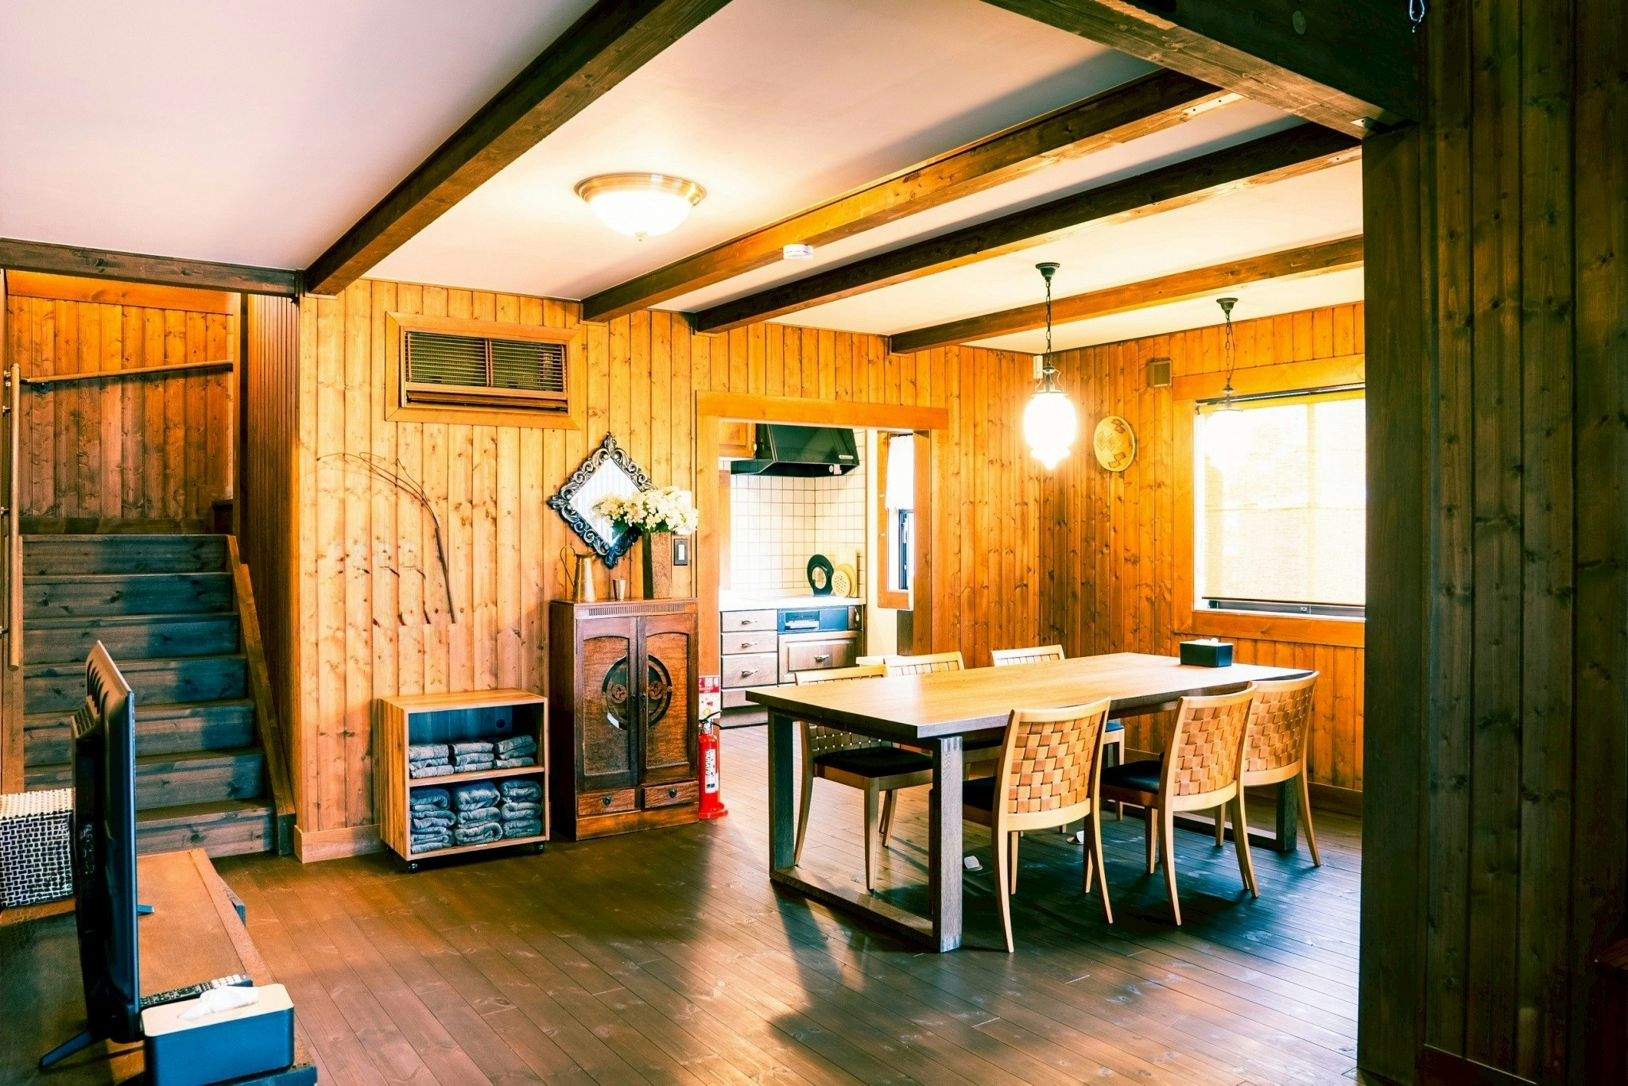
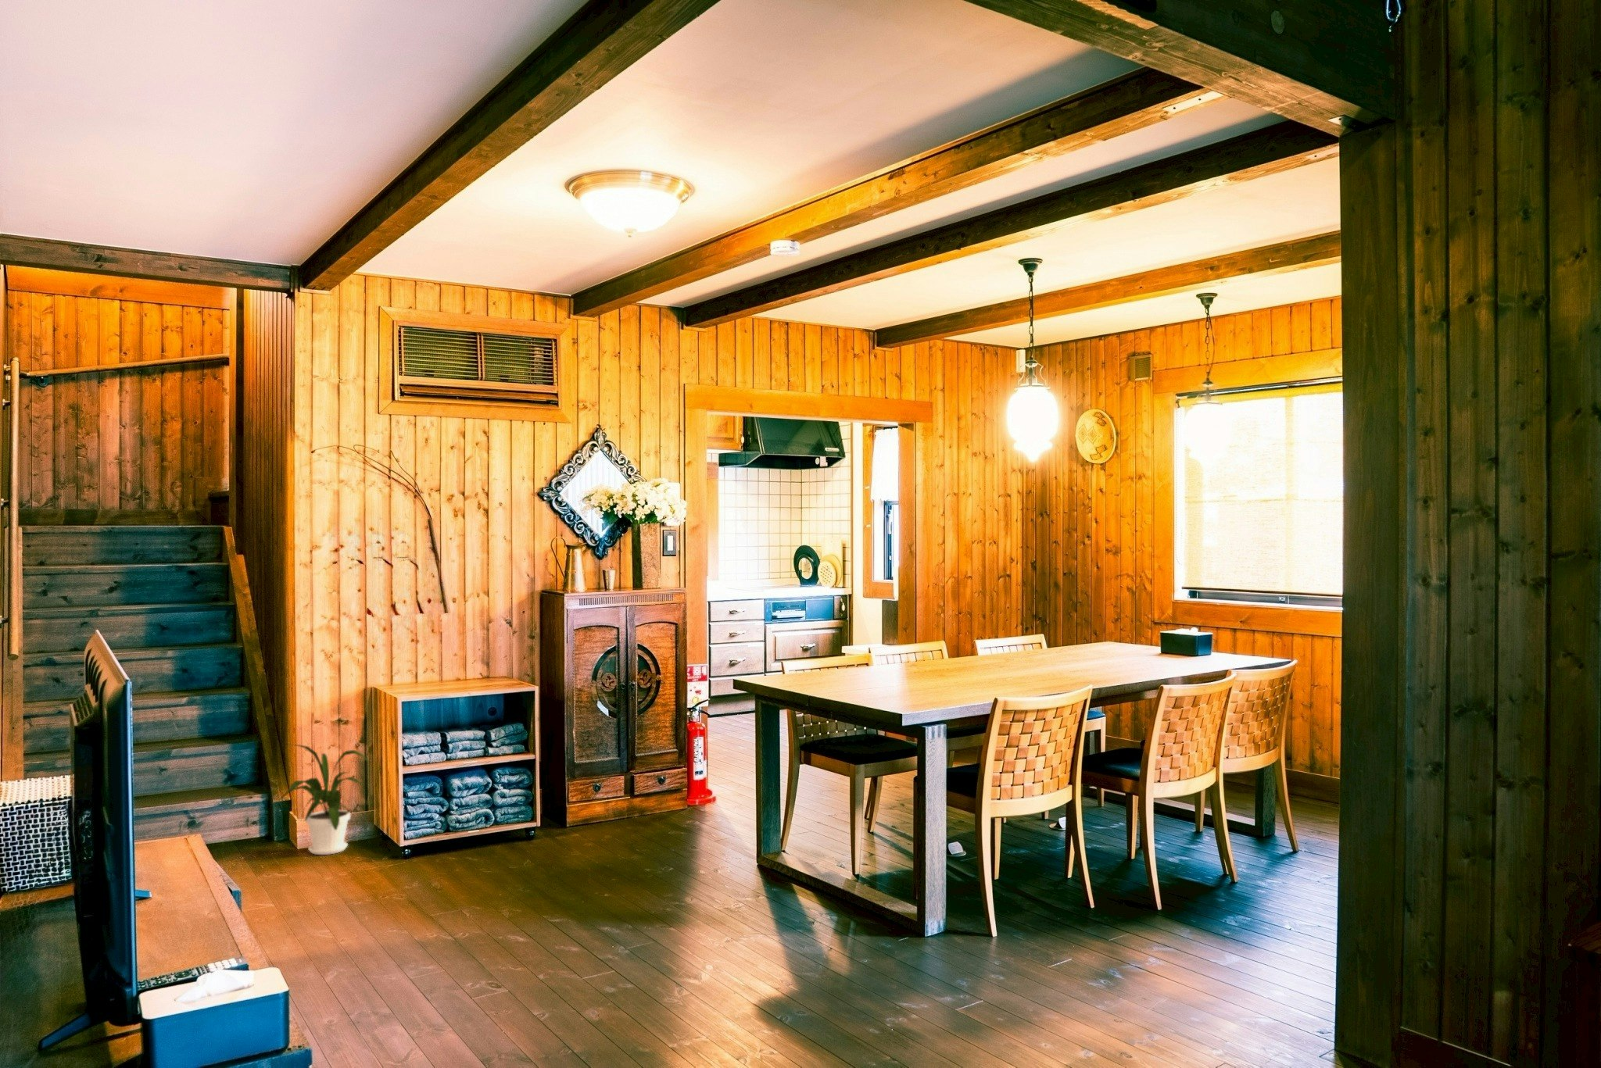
+ house plant [278,744,372,856]
